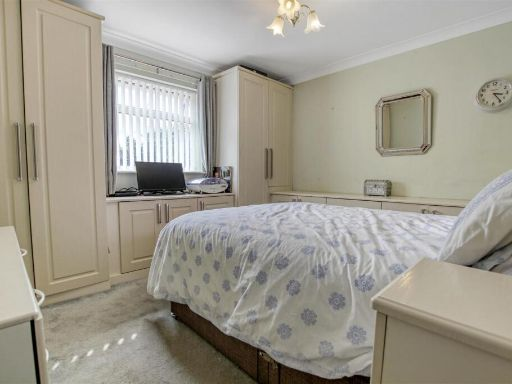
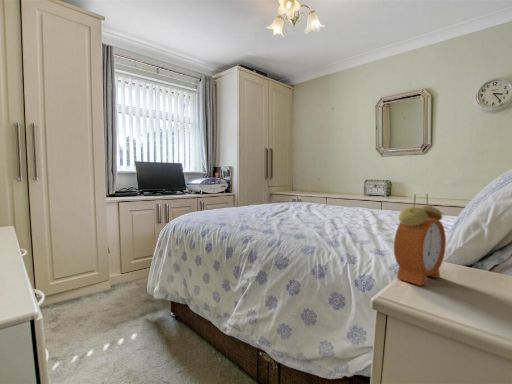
+ alarm clock [393,193,447,287]
